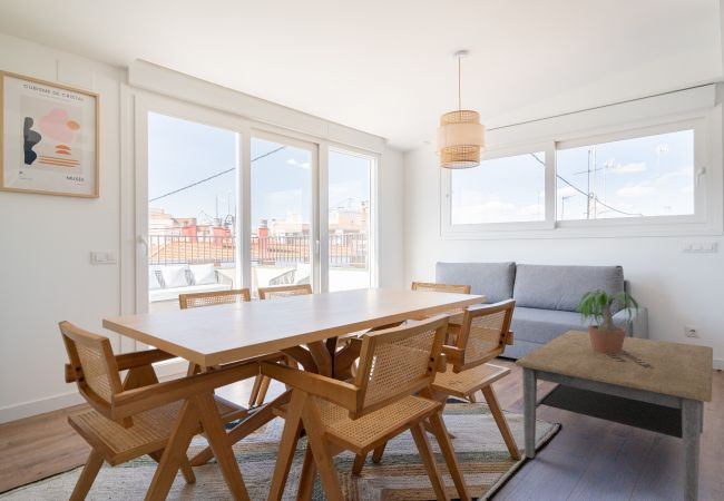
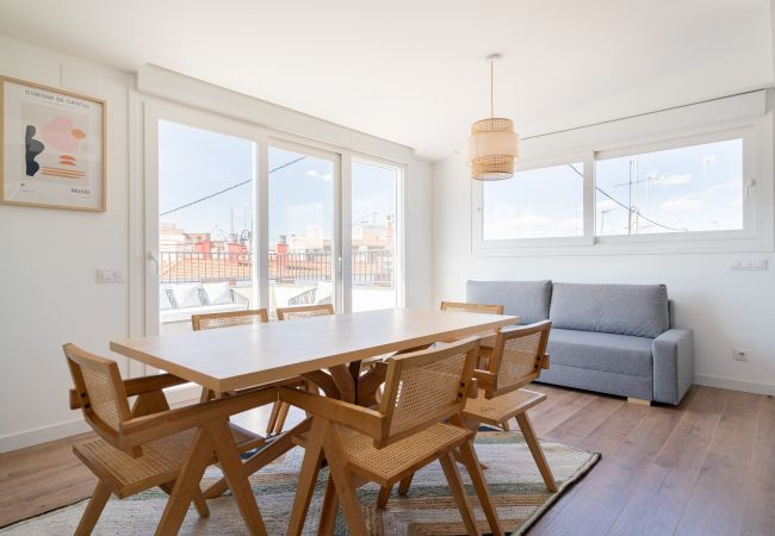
- coffee table [515,328,714,501]
- potted plant [568,288,647,355]
